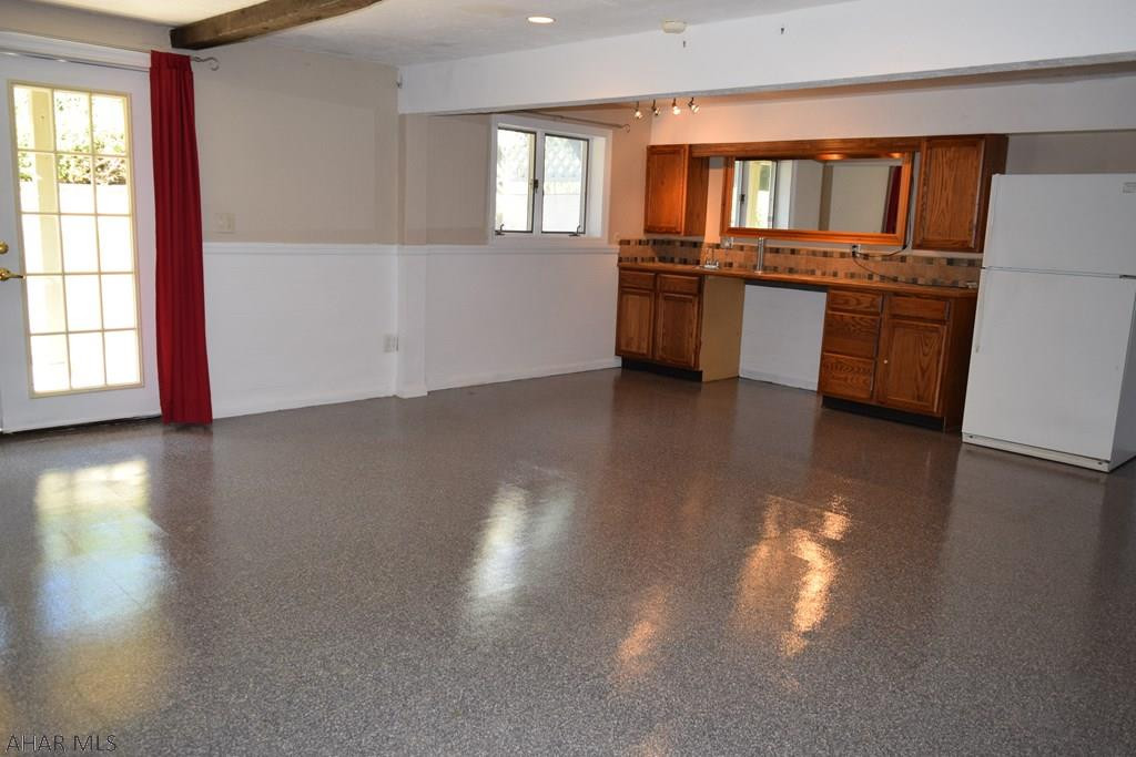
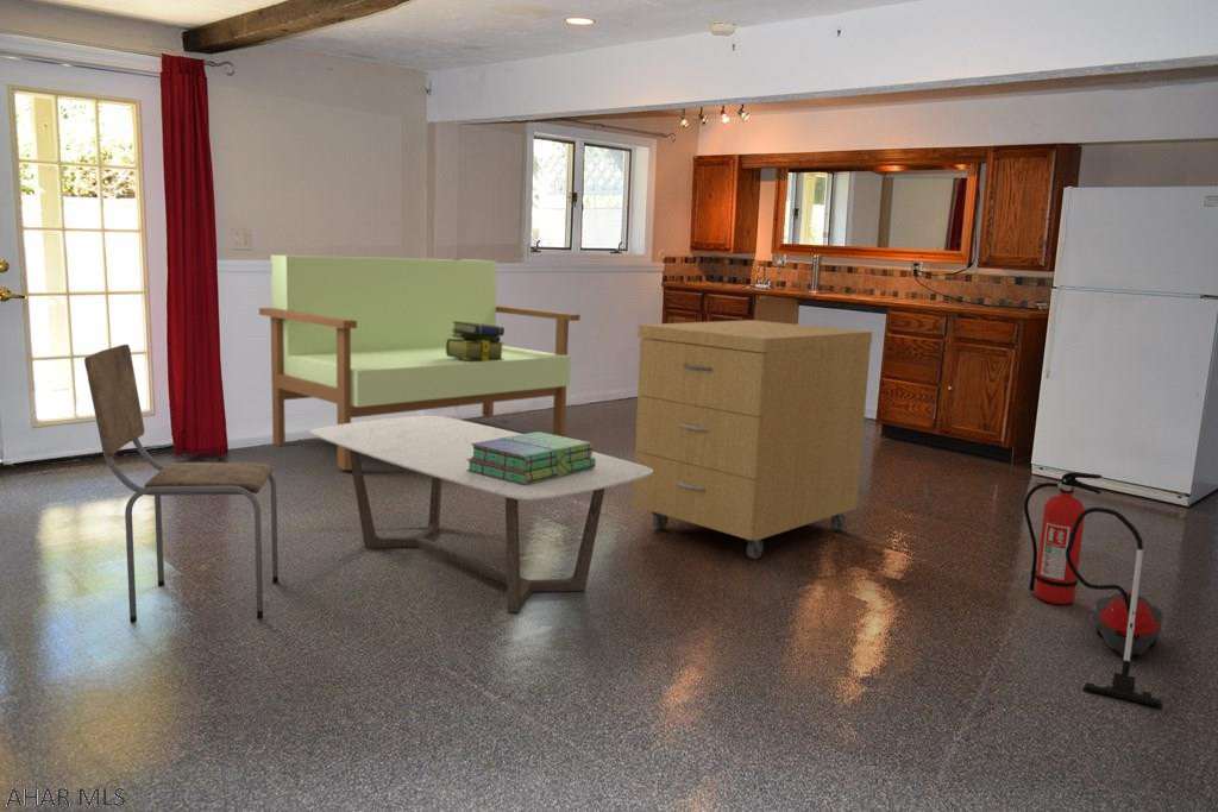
+ fire extinguisher [1023,471,1103,605]
+ stack of books [466,430,596,485]
+ stack of books [446,321,506,361]
+ coffee table [309,415,653,613]
+ bench [258,254,582,471]
+ dining chair [83,344,280,624]
+ storage cabinet [632,319,873,560]
+ vacuum cleaner [1066,506,1163,709]
